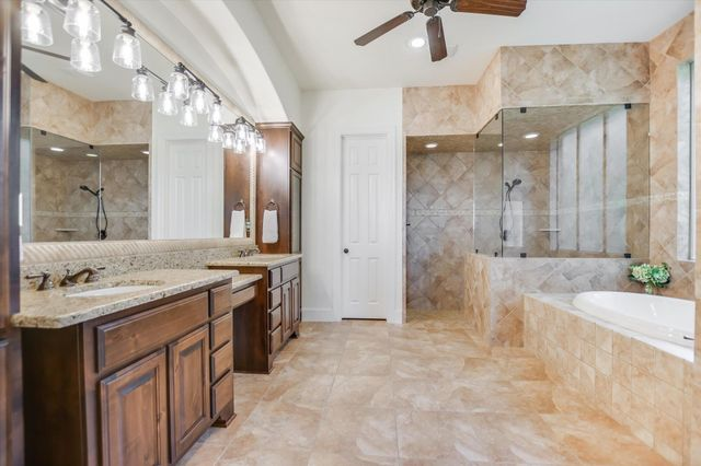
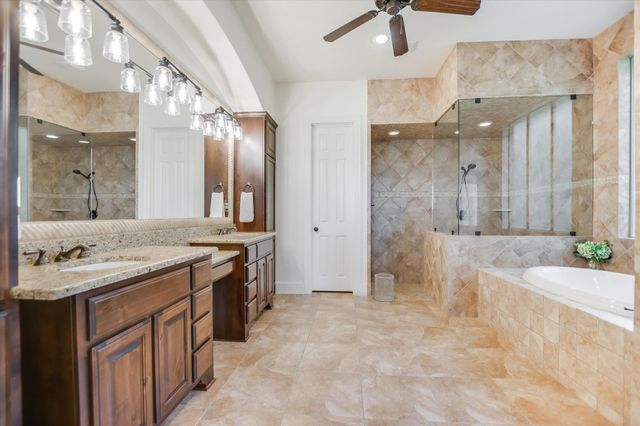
+ wastebasket [374,273,395,302]
